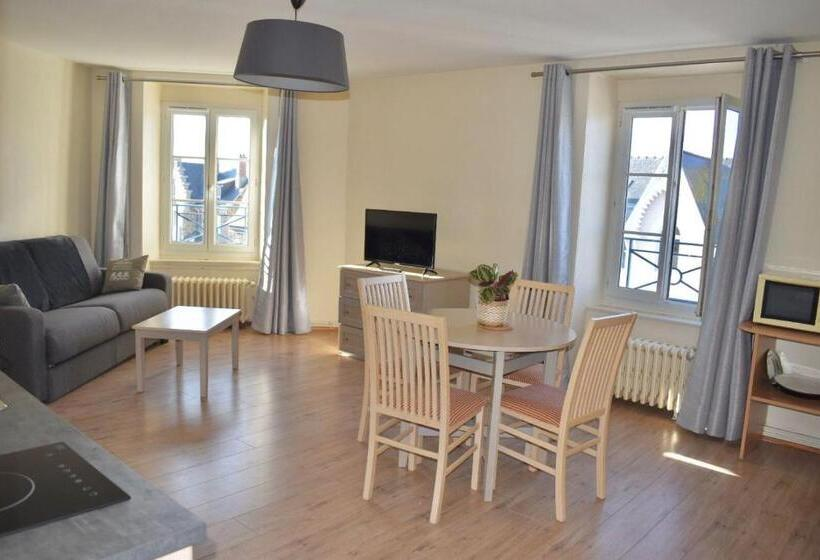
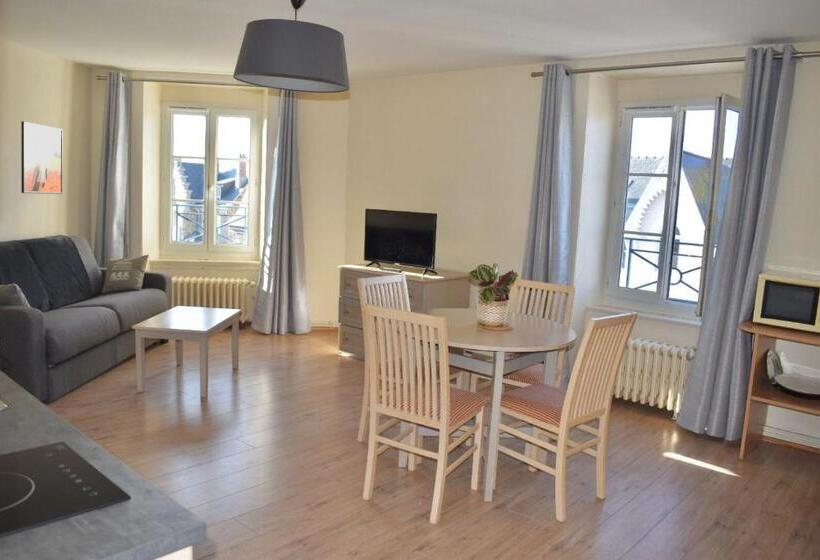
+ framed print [20,120,64,195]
